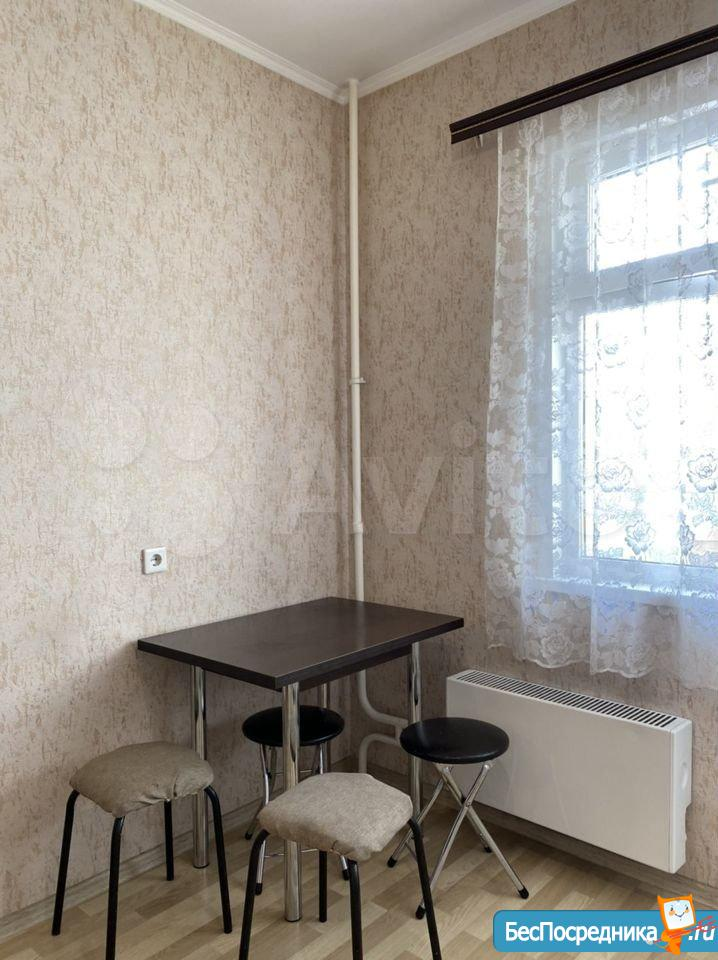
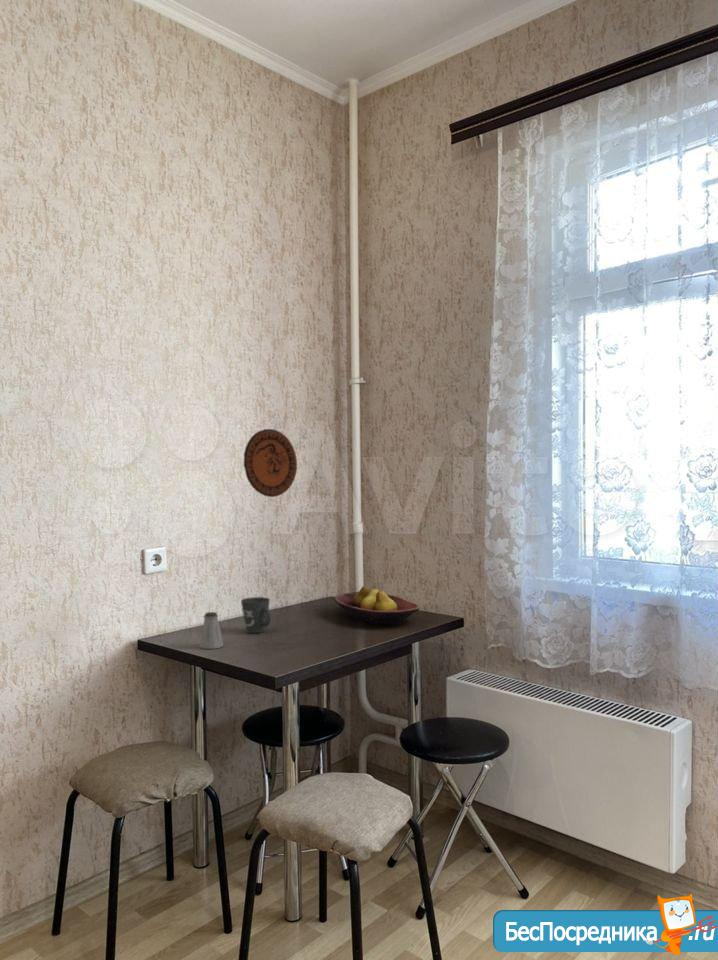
+ mug [240,596,272,634]
+ fruit bowl [333,585,420,627]
+ saltshaker [199,611,224,650]
+ decorative plate [243,428,298,498]
